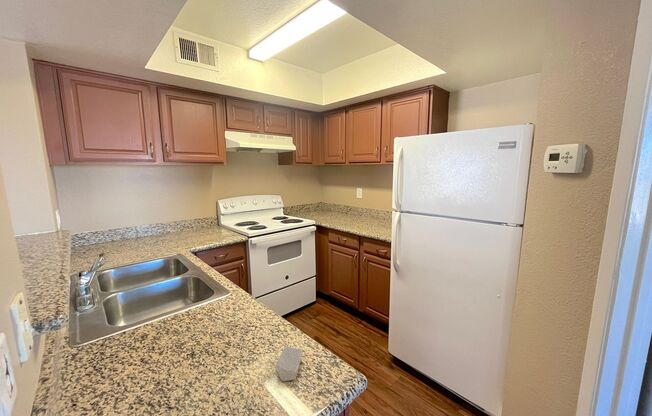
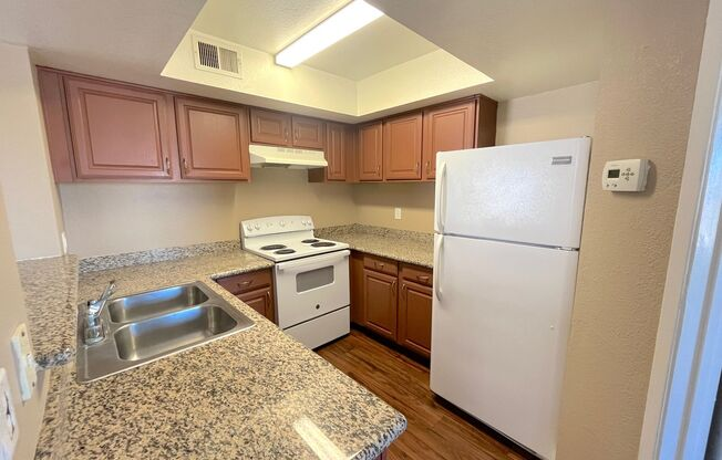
- soap bar [276,345,303,382]
